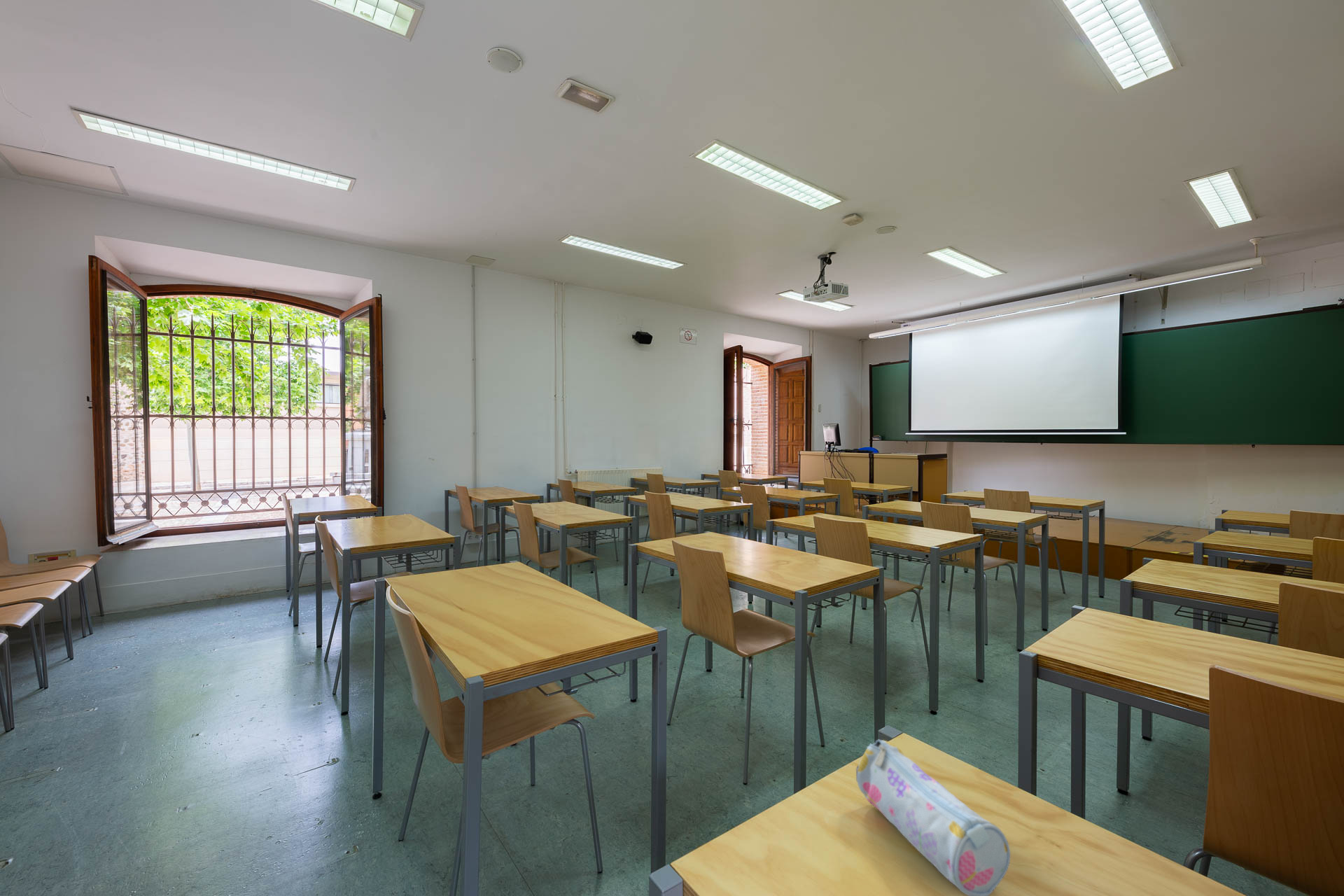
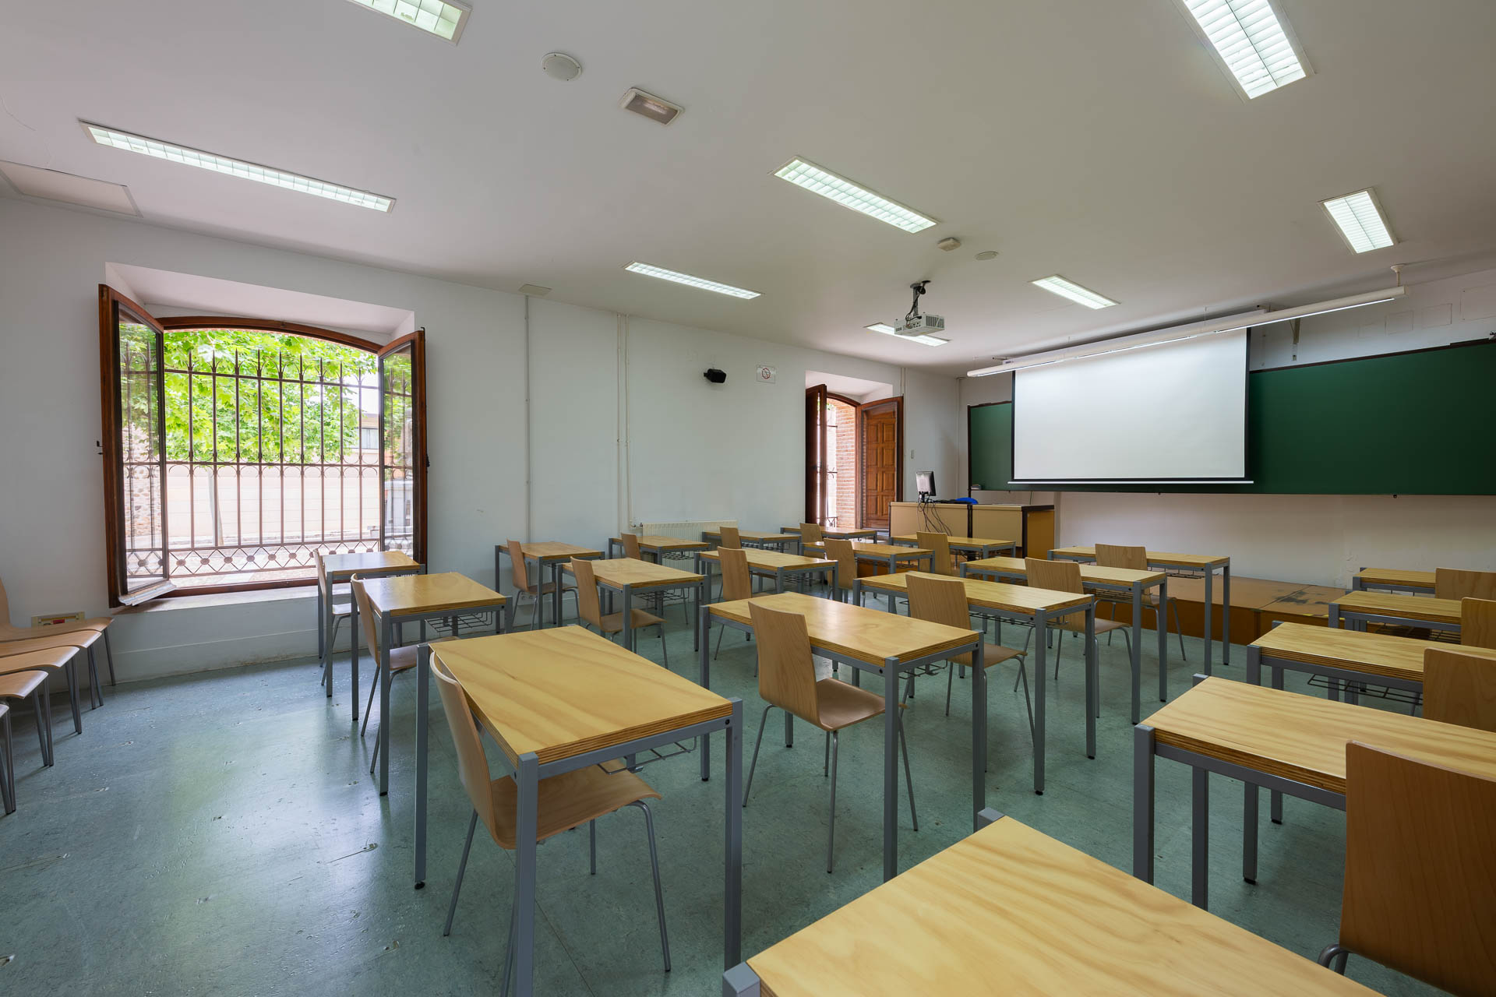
- pencil case [855,739,1011,896]
